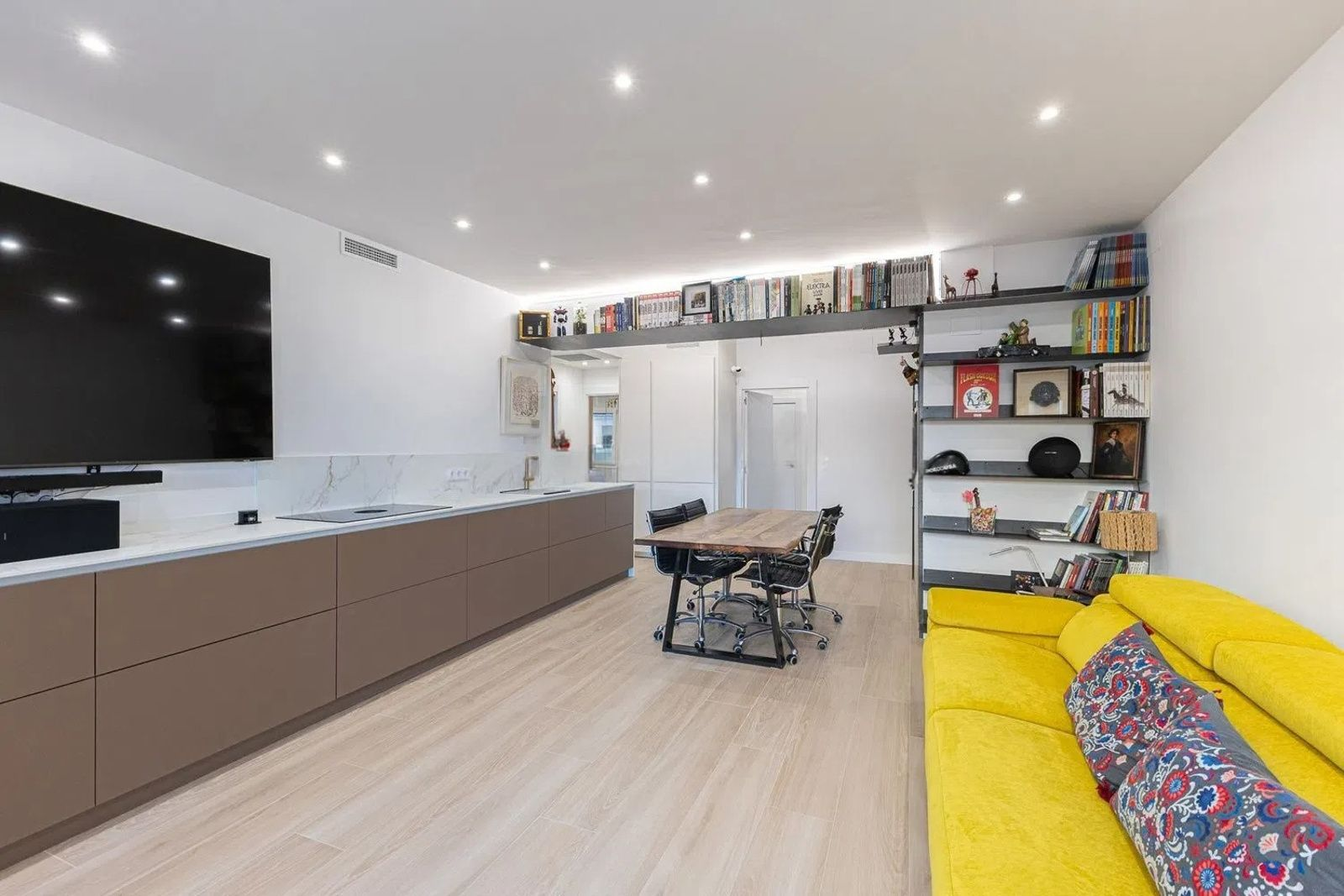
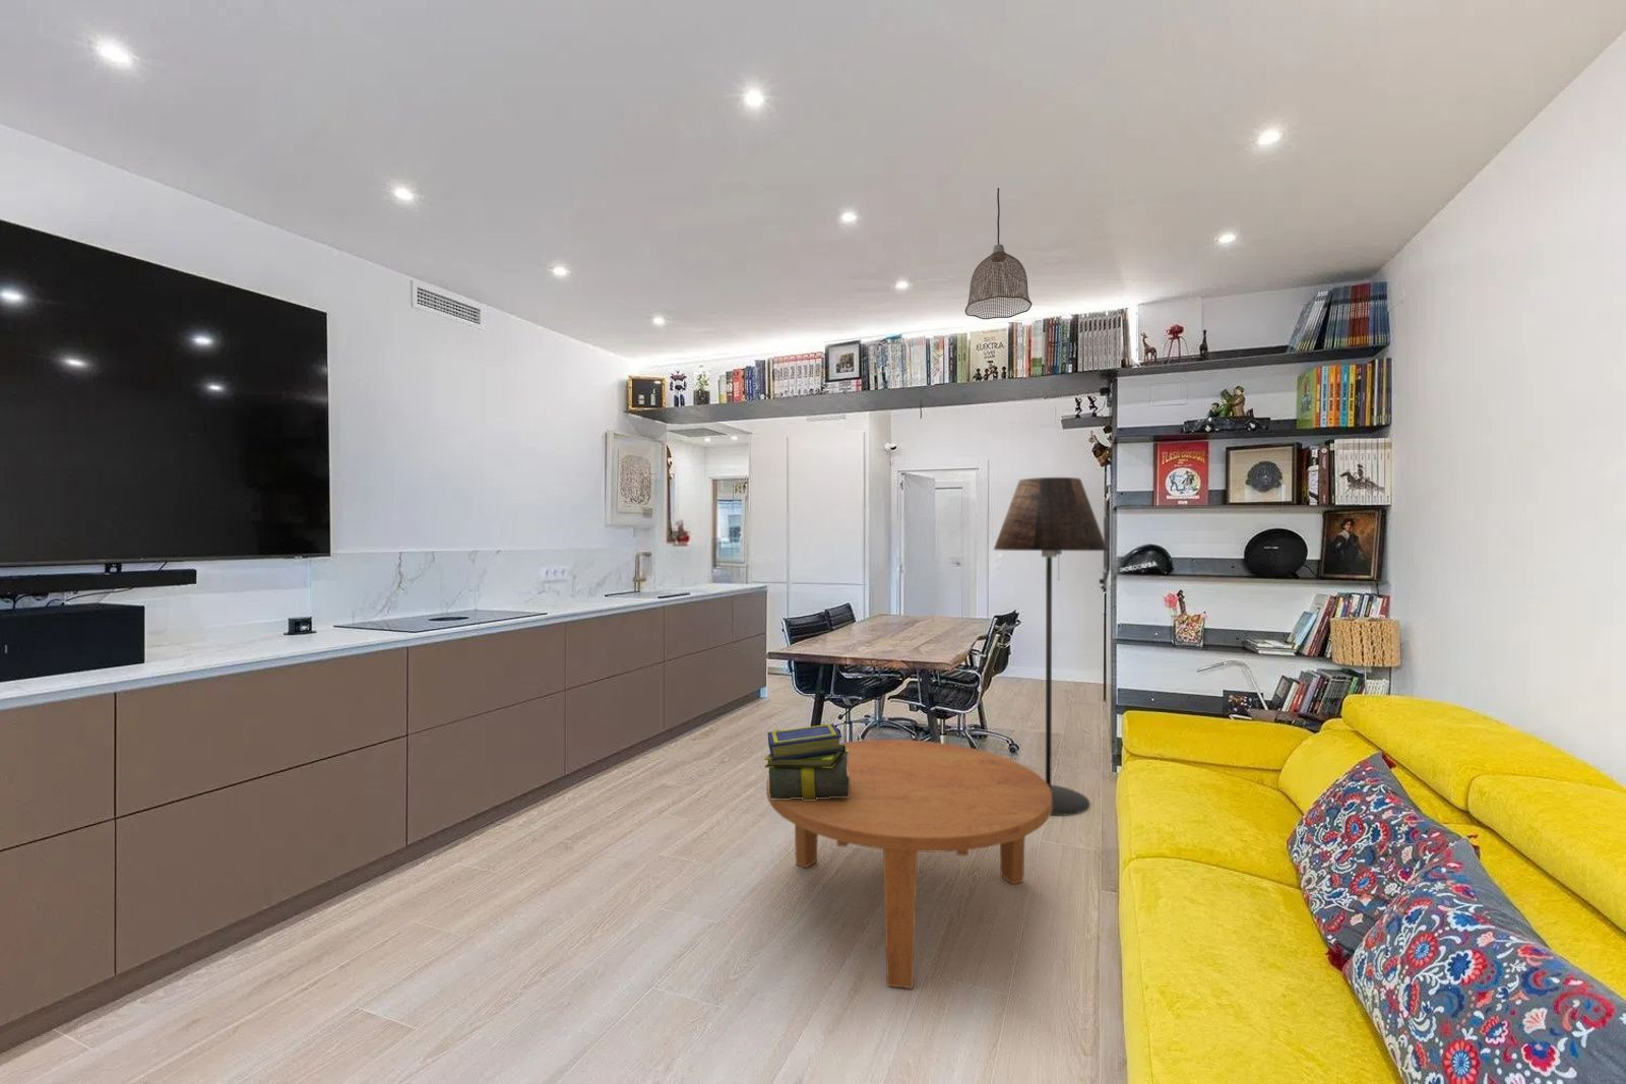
+ coffee table [766,738,1051,990]
+ stack of books [763,722,849,800]
+ floor lamp [993,477,1108,817]
+ pendant lamp [964,188,1032,321]
